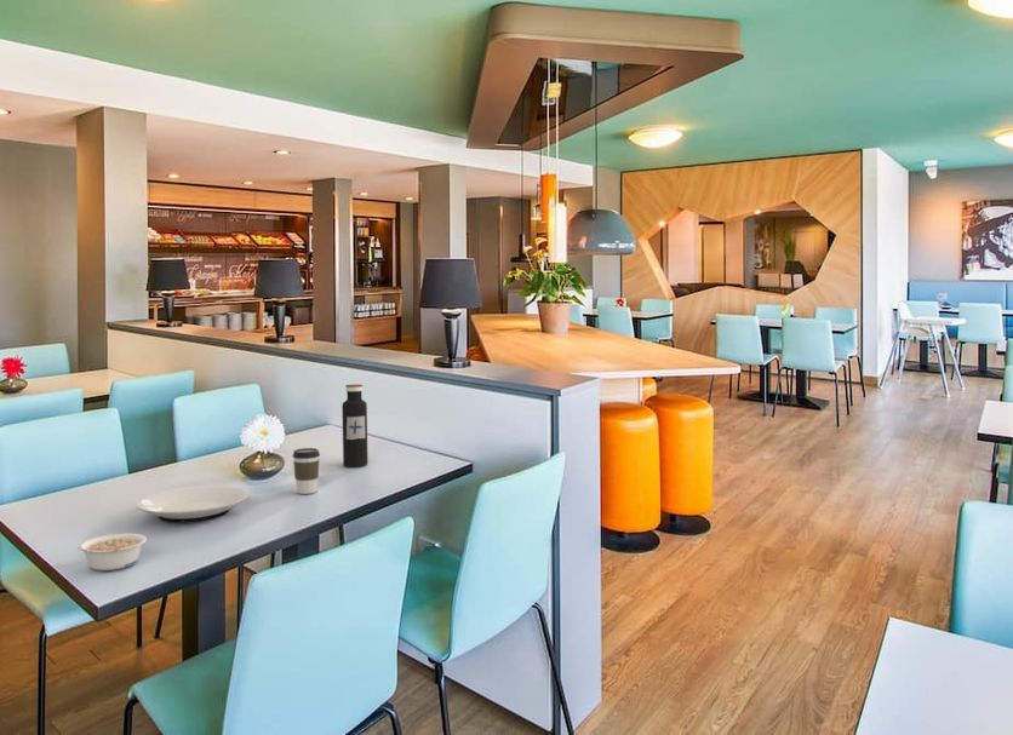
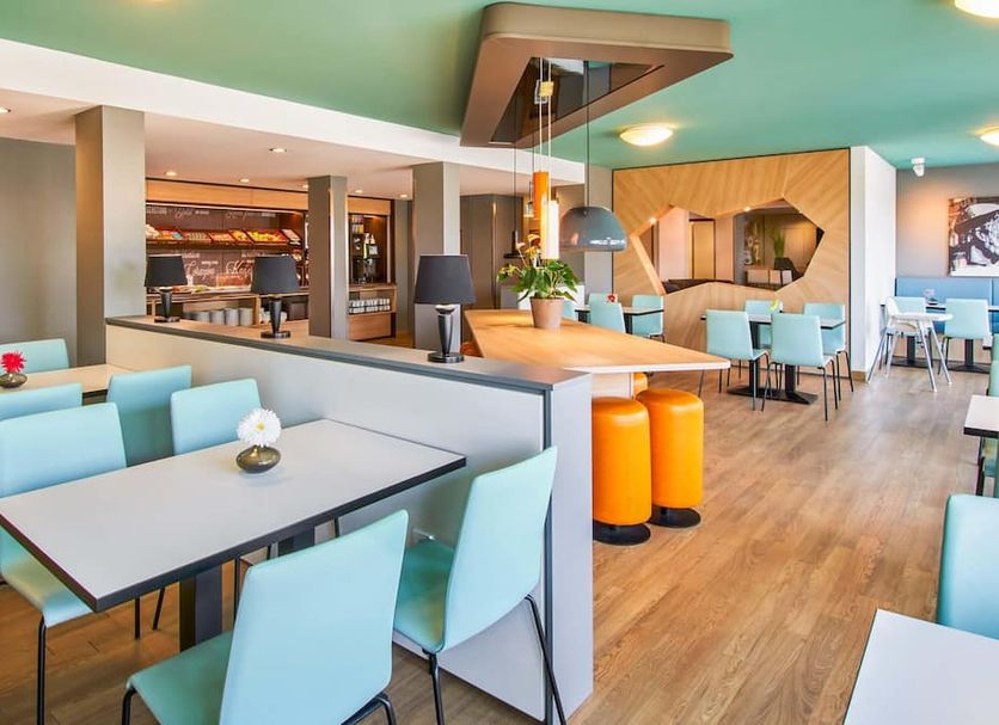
- plate [135,484,250,523]
- water bottle [340,384,368,467]
- coffee cup [292,447,321,495]
- legume [76,533,148,572]
